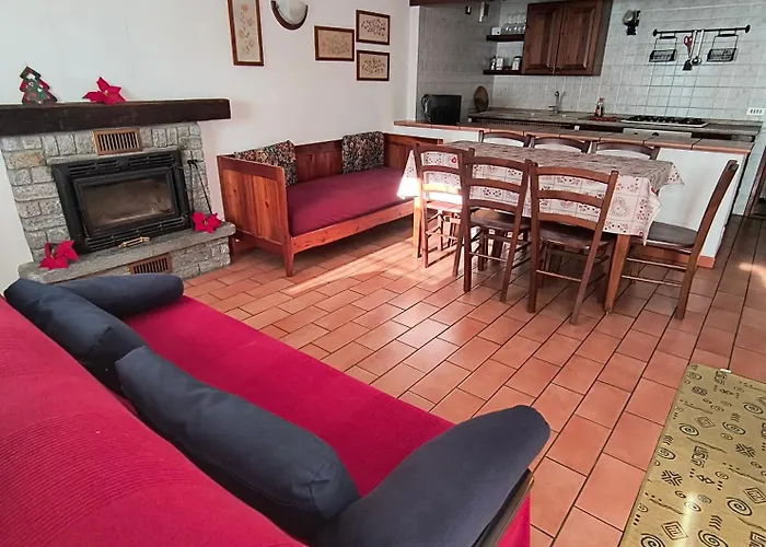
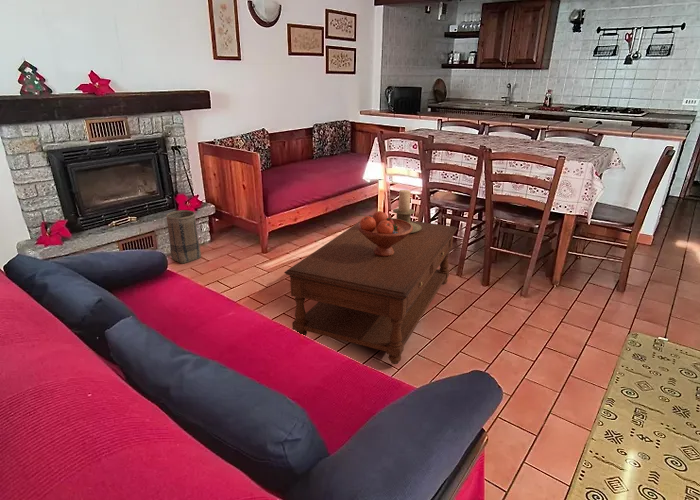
+ basket [165,209,202,265]
+ fruit bowl [357,210,413,257]
+ candle holder [392,189,422,233]
+ coffee table [283,214,459,365]
